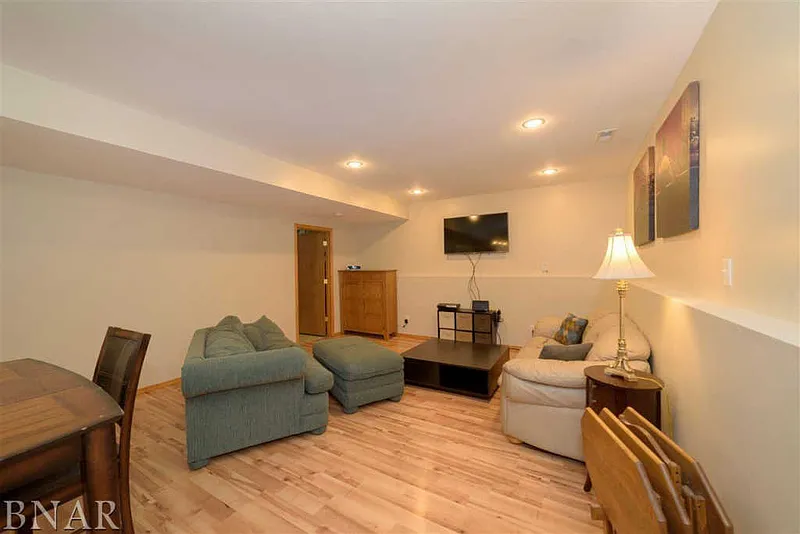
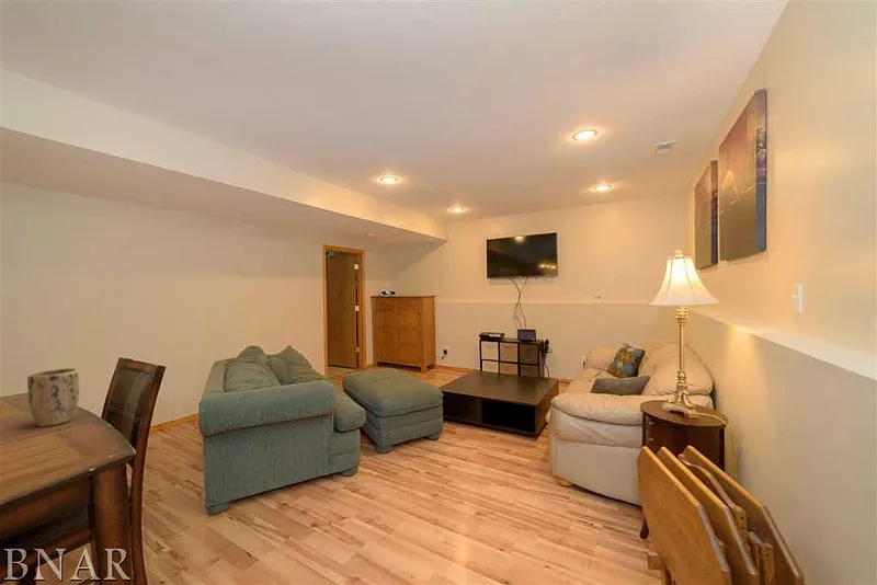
+ plant pot [26,367,80,427]
